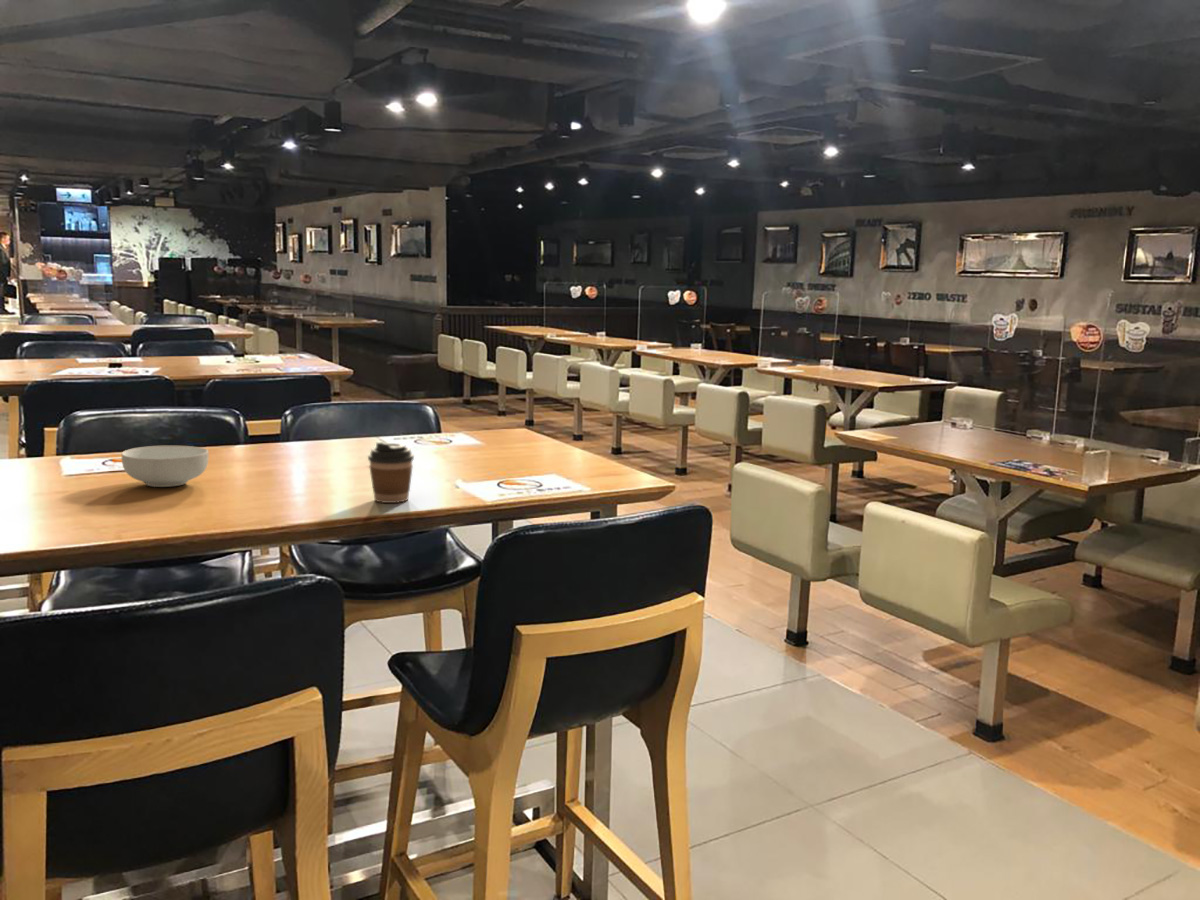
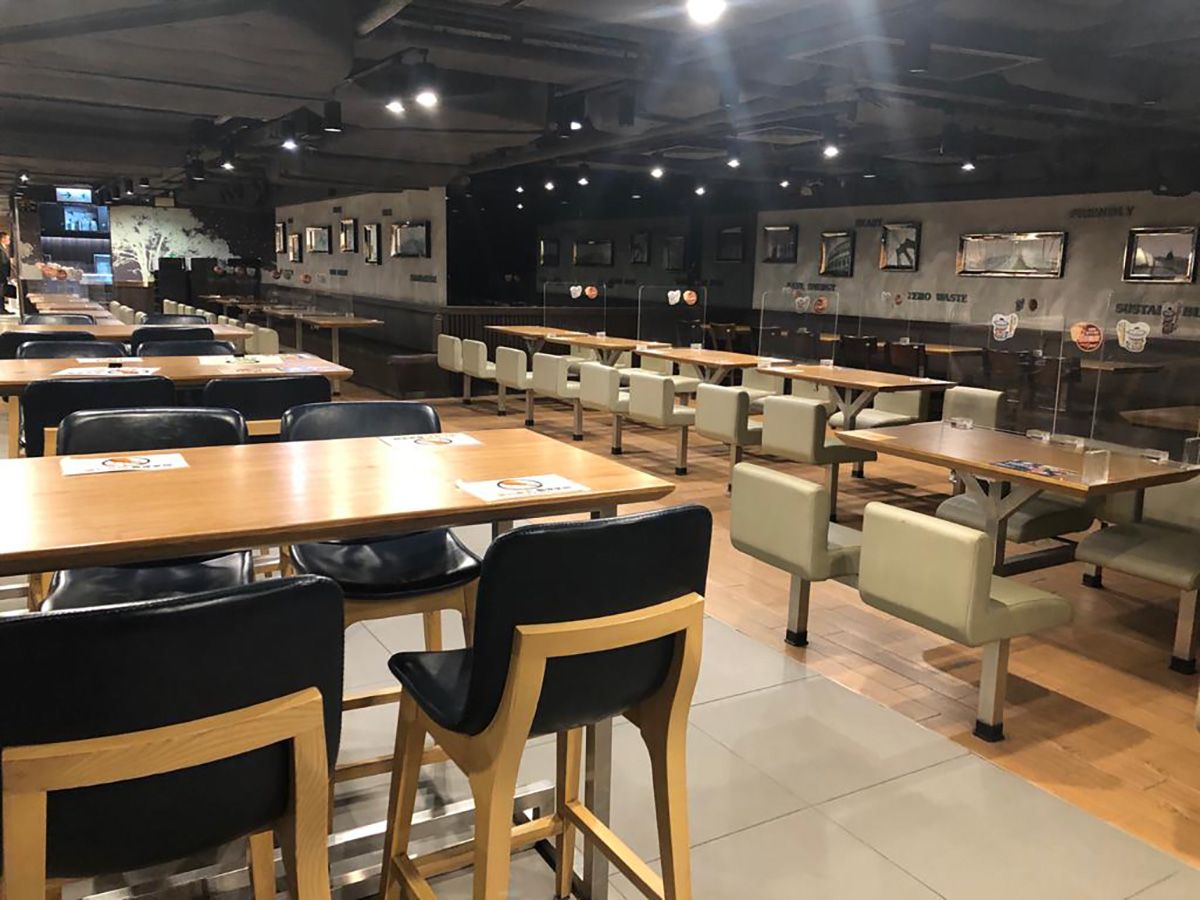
- coffee cup [367,441,415,504]
- cereal bowl [121,445,210,488]
